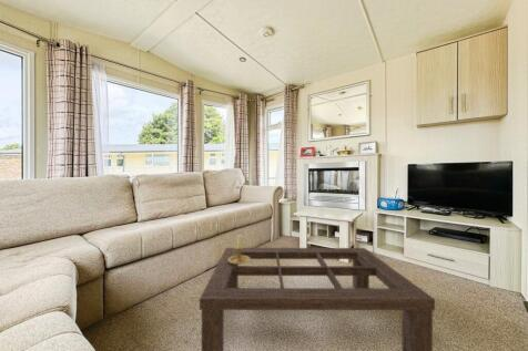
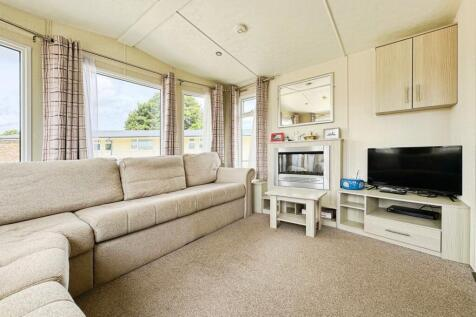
- coffee table [199,247,436,351]
- candle holder [227,234,252,266]
